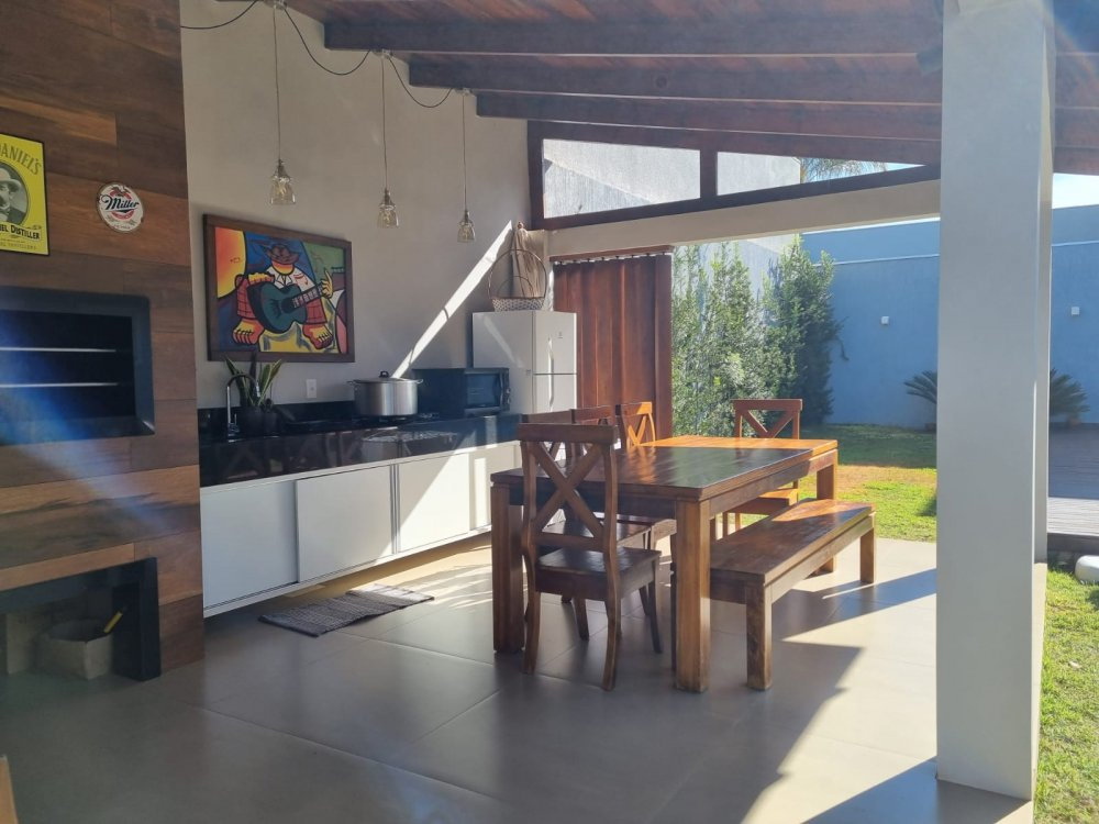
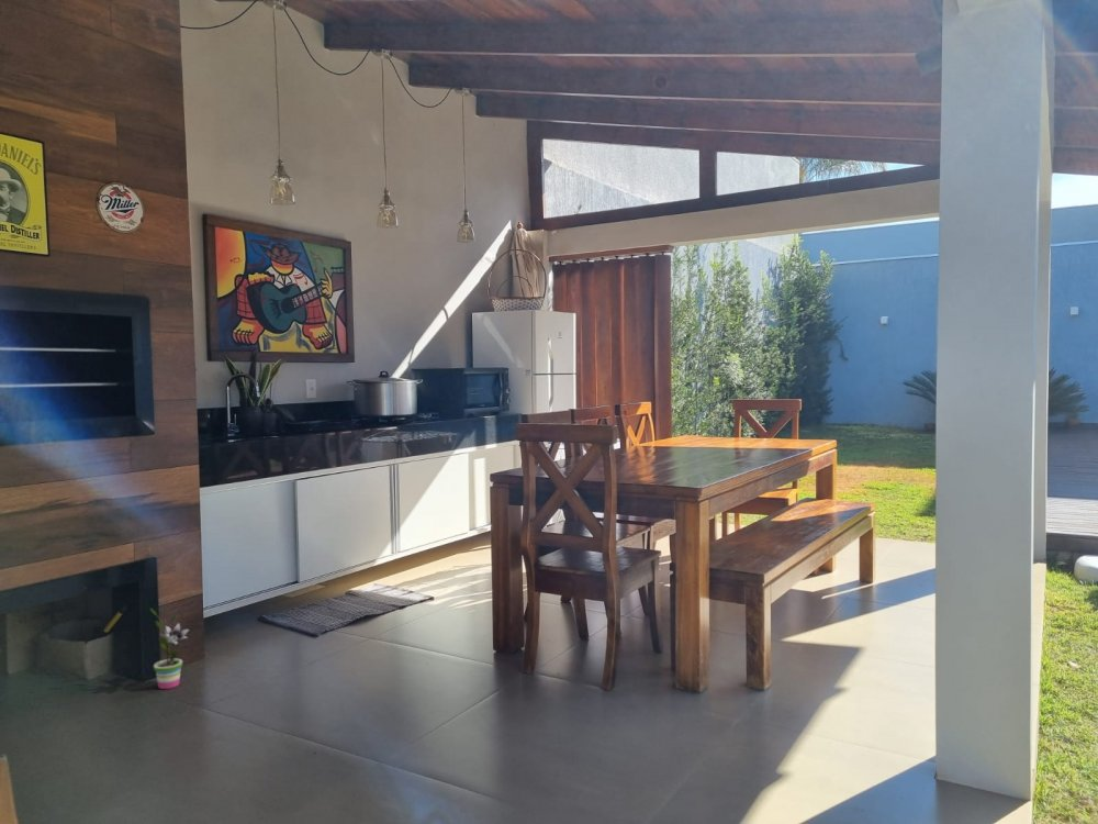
+ potted plant [148,608,190,690]
